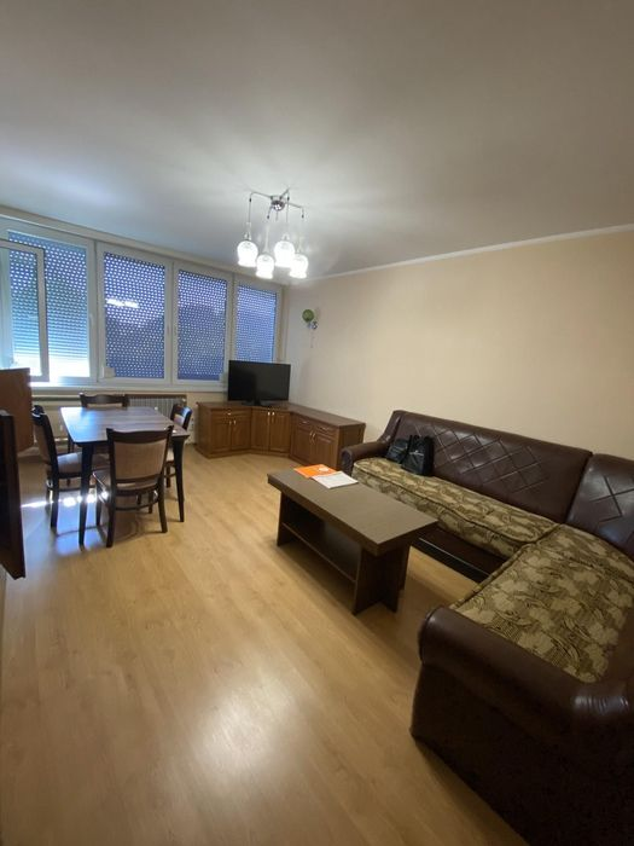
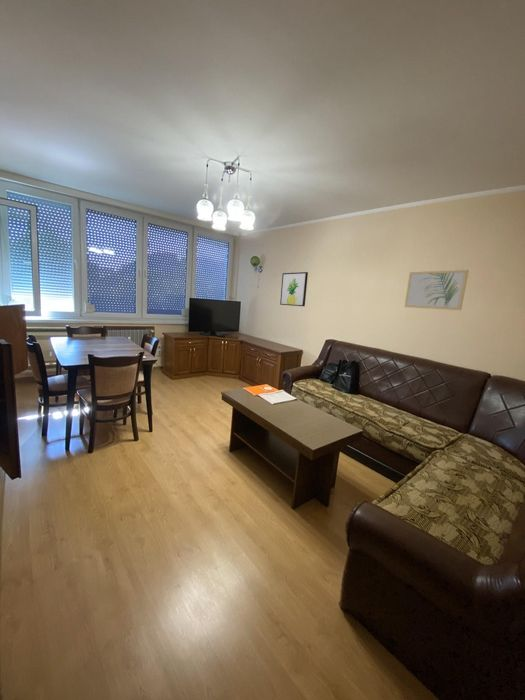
+ wall art [279,271,309,307]
+ wall art [403,269,470,311]
